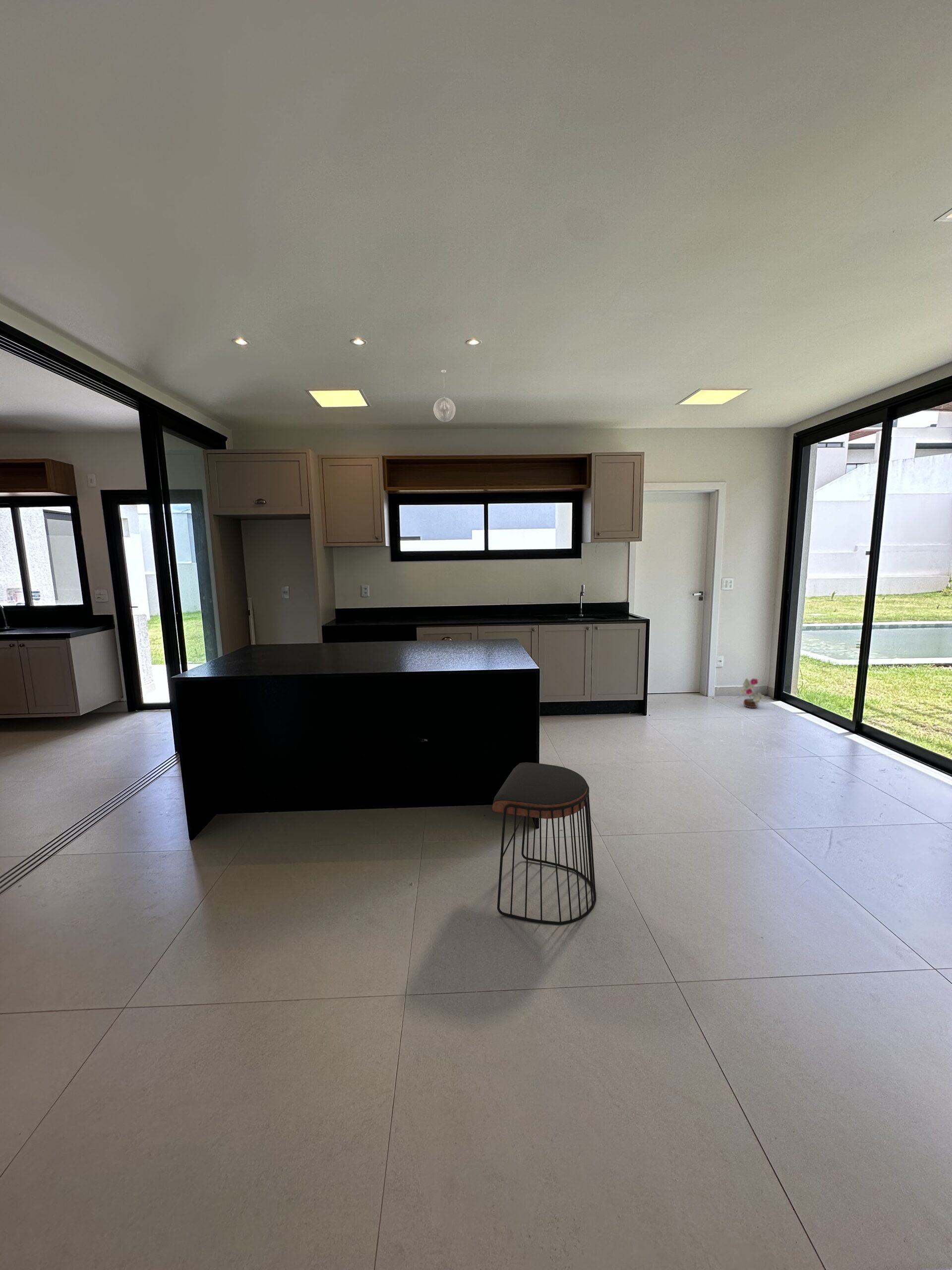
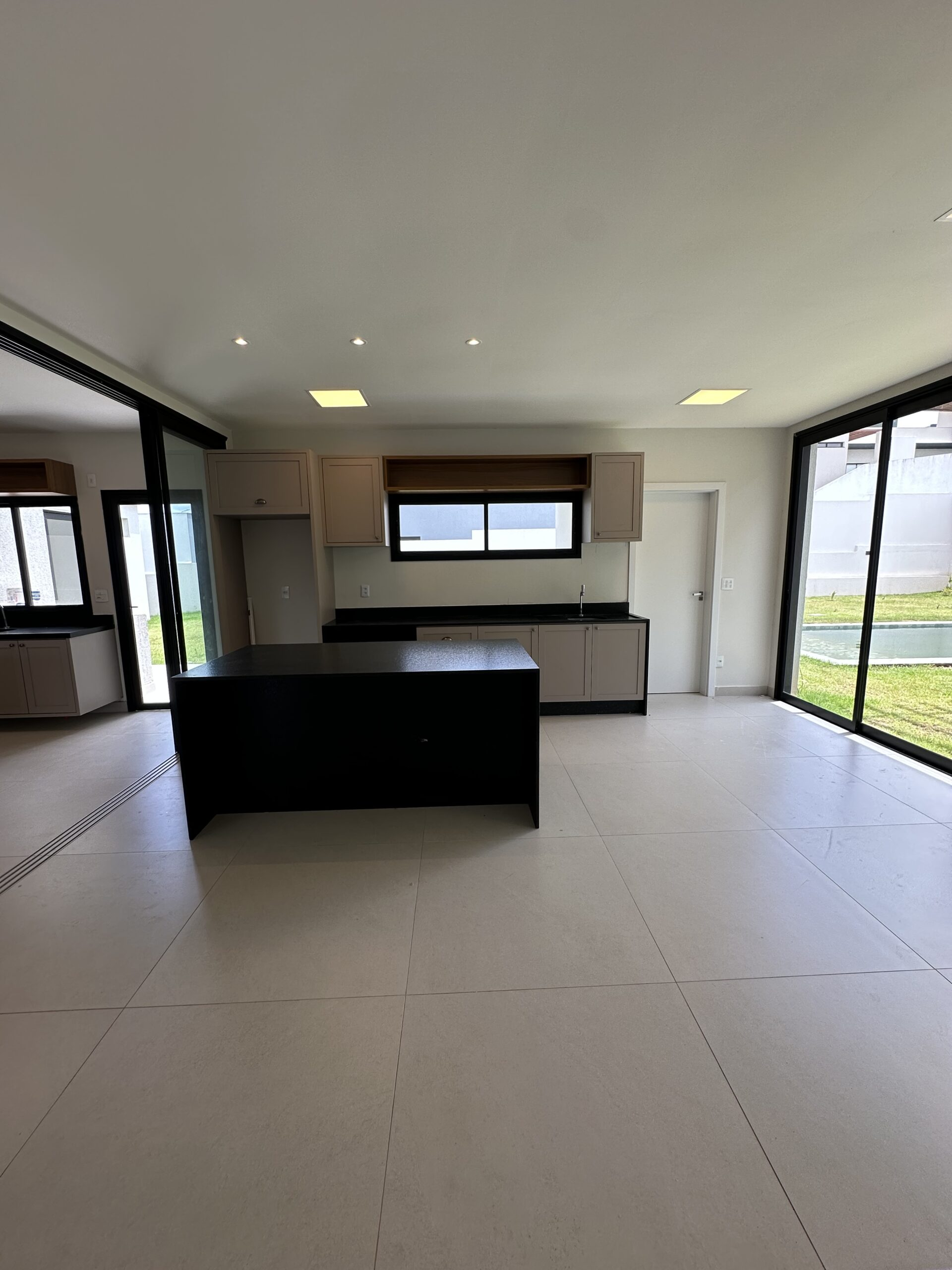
- stool [491,762,596,925]
- pendant light [433,370,456,422]
- decorative plant [739,678,764,708]
